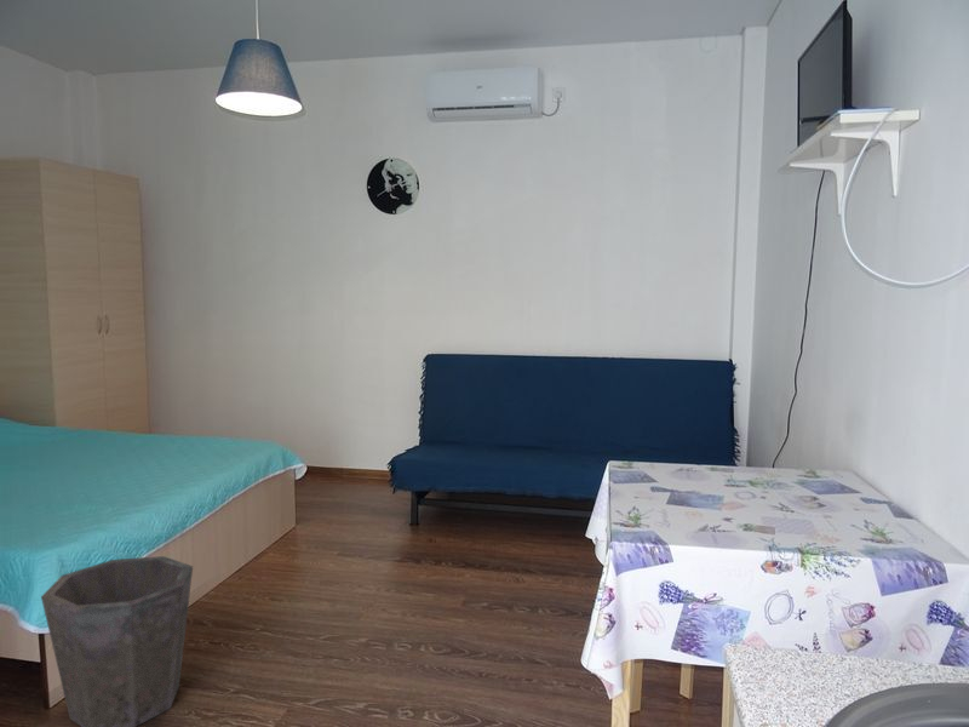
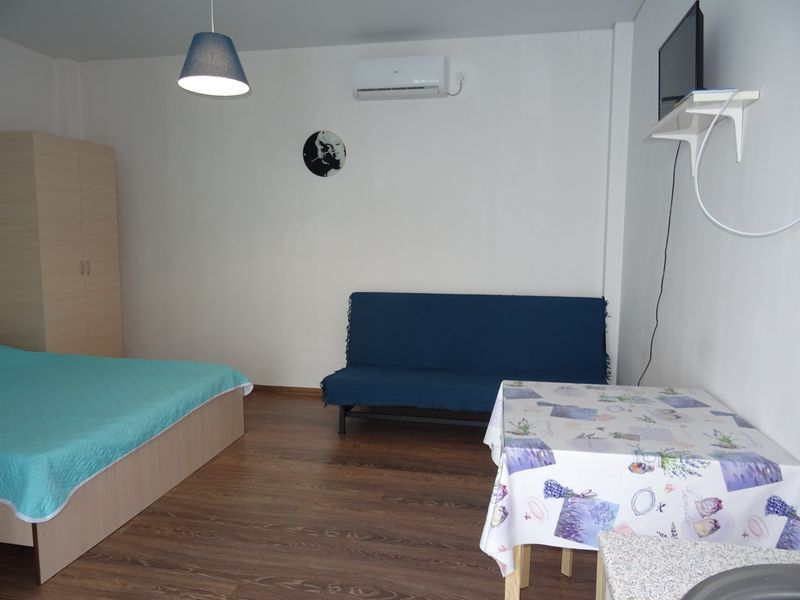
- waste bin [40,555,194,727]
